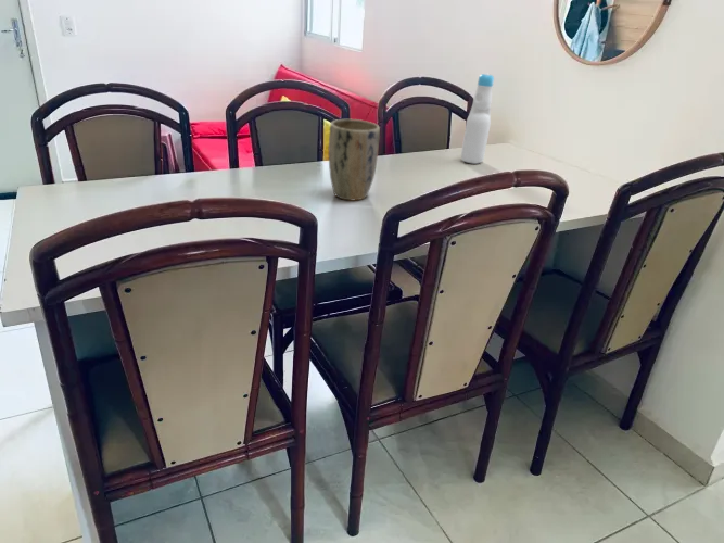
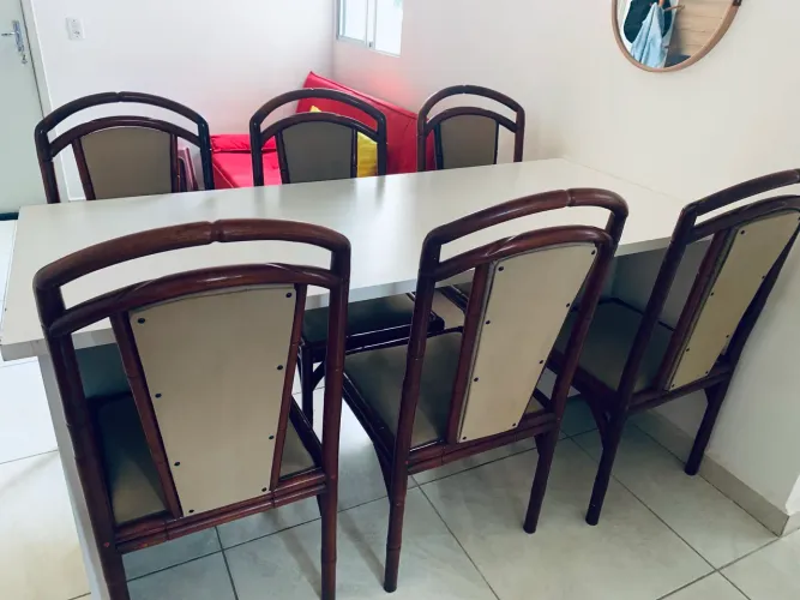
- bottle [460,72,495,165]
- plant pot [328,118,381,202]
